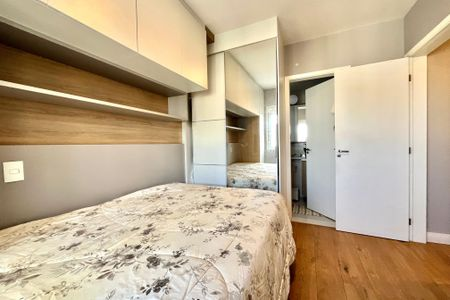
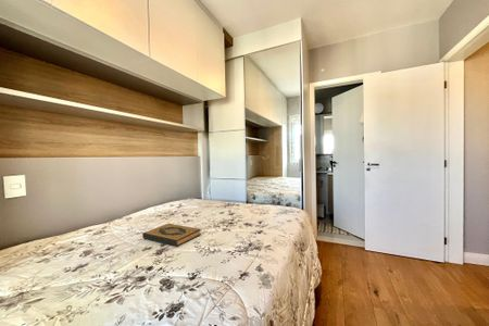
+ hardback book [141,223,202,248]
